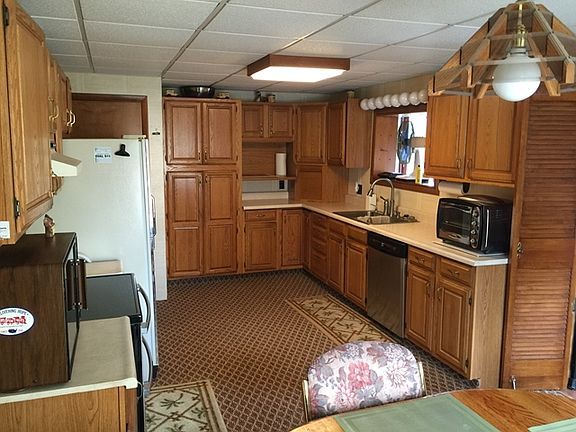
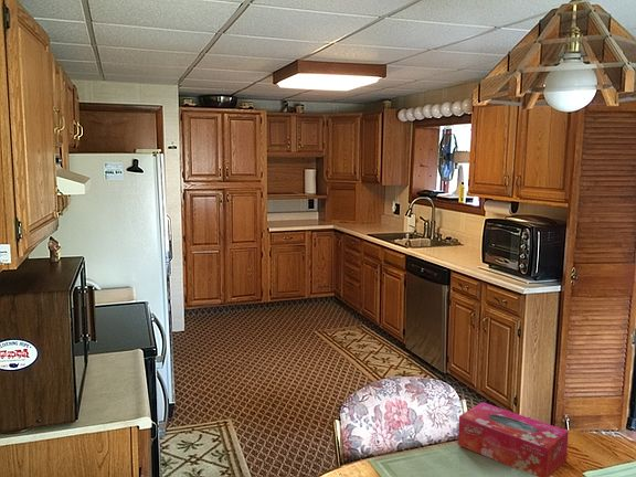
+ tissue box [457,401,570,477]
